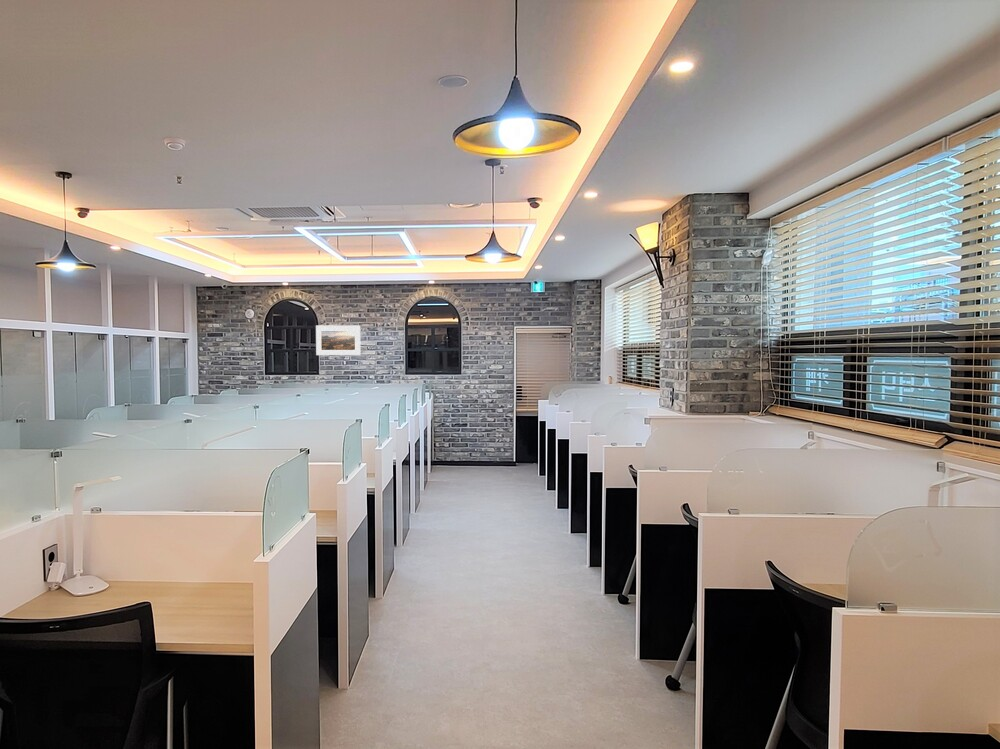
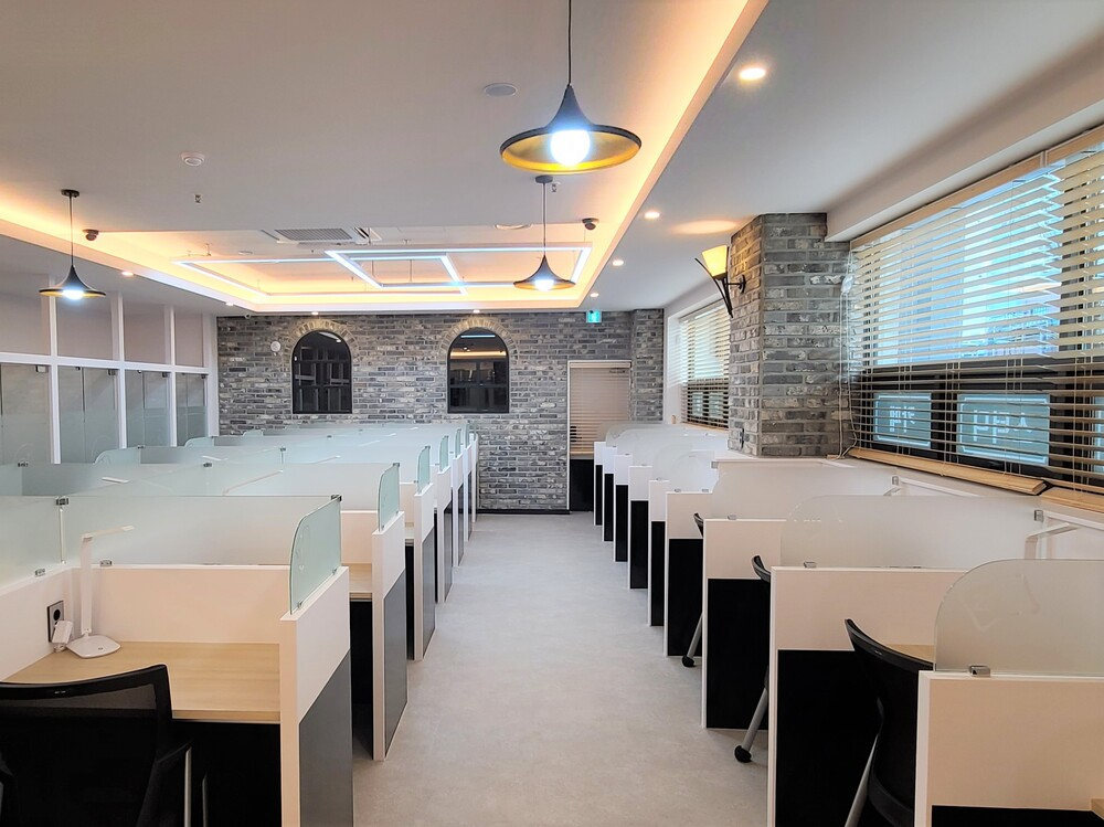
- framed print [315,324,361,356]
